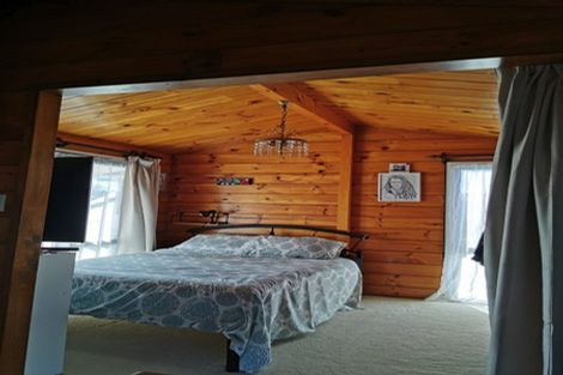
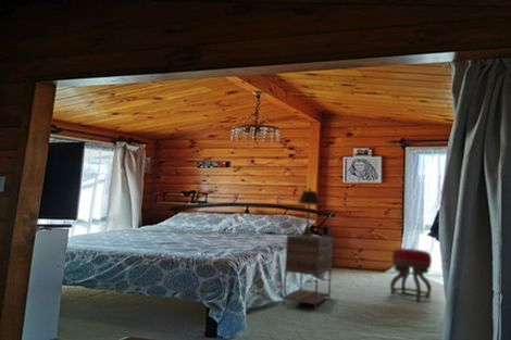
+ stool [389,248,433,302]
+ nightstand [282,234,334,312]
+ table lamp [296,187,322,237]
